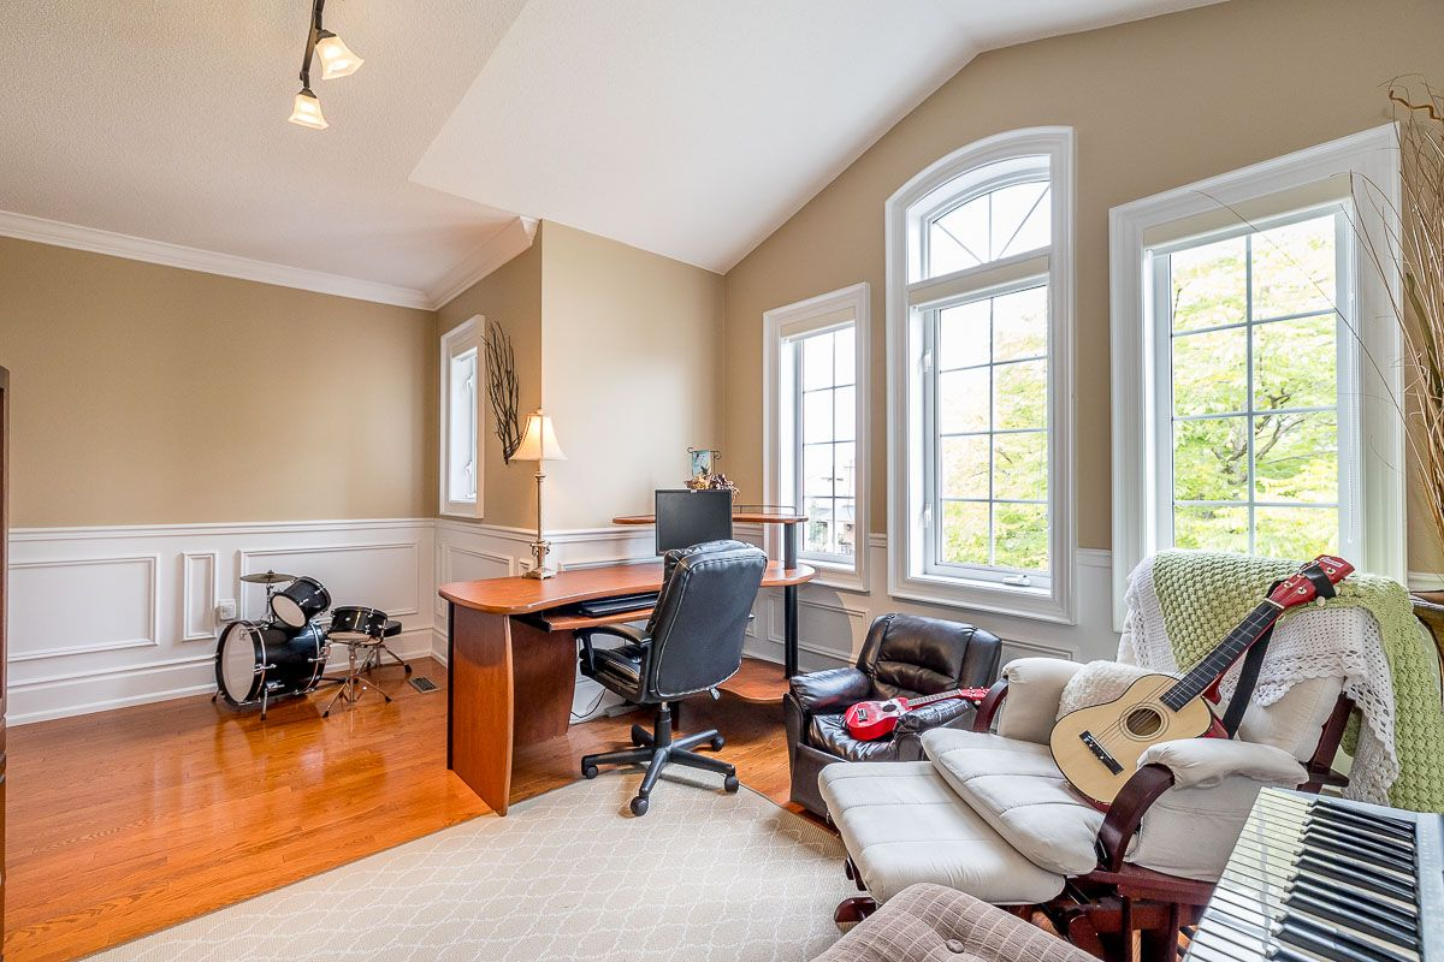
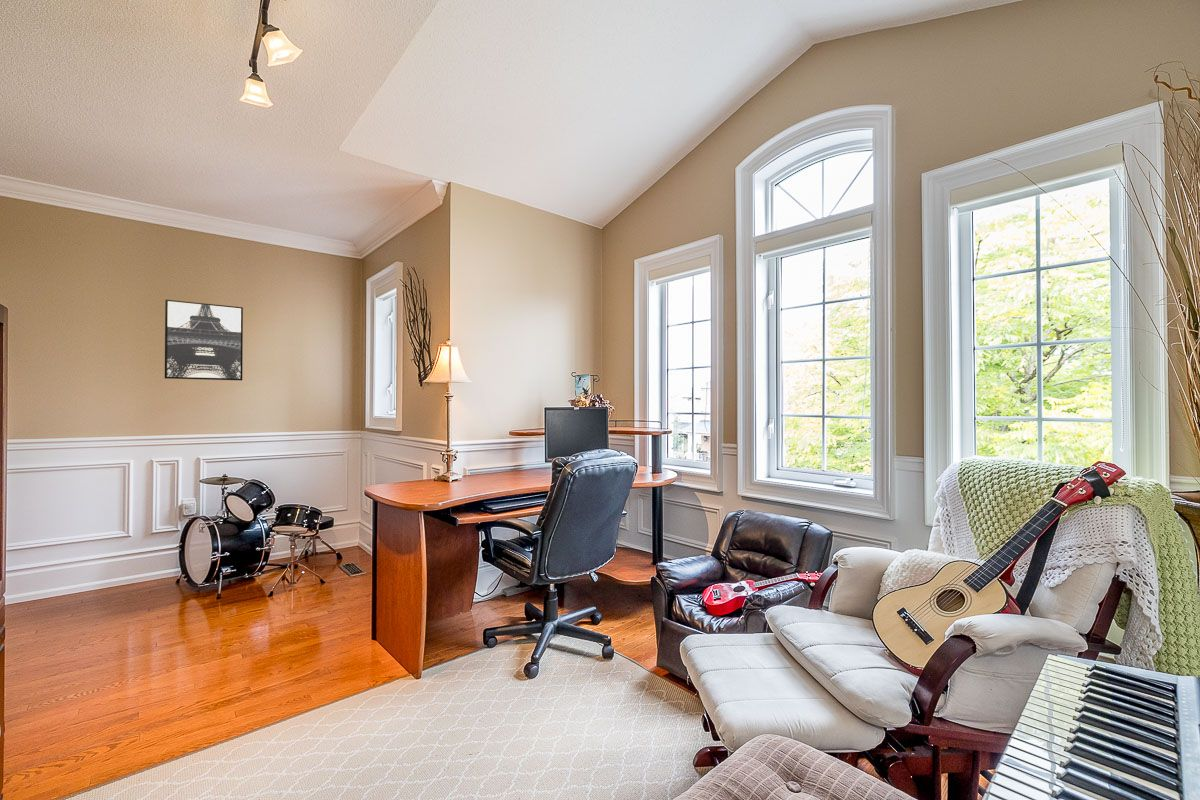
+ wall art [164,298,244,382]
